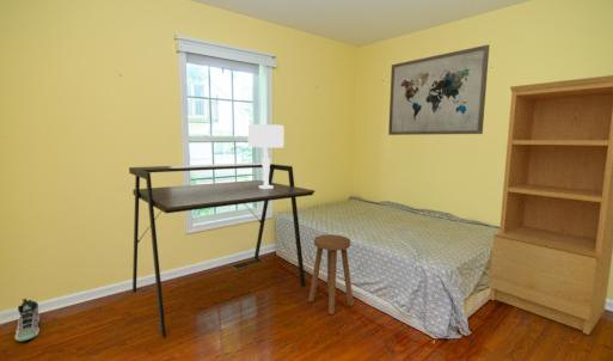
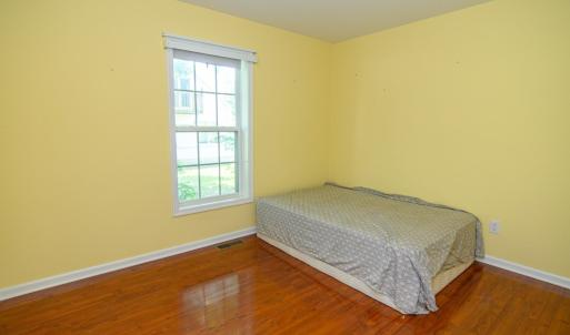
- desk [128,161,315,338]
- wall art [387,43,490,136]
- bookcase [489,74,613,336]
- table lamp [247,123,284,189]
- sneaker [13,298,41,342]
- stool [307,233,355,316]
